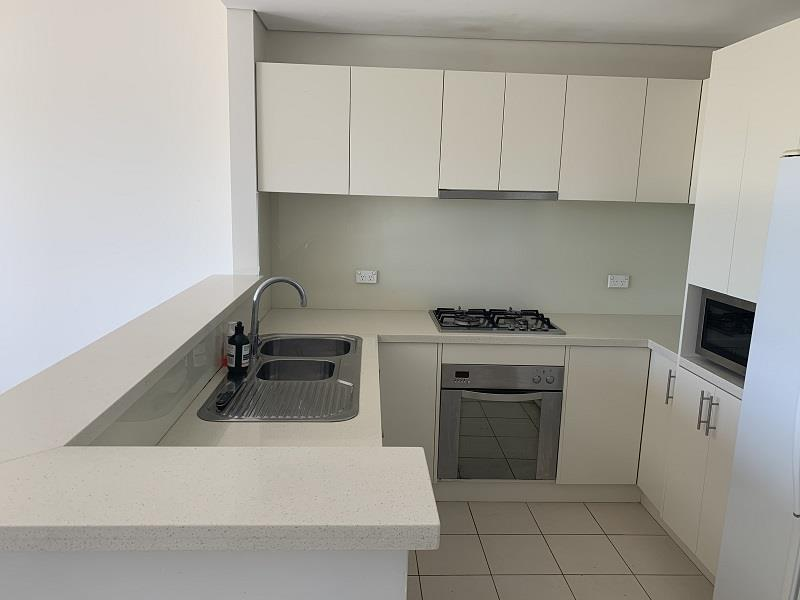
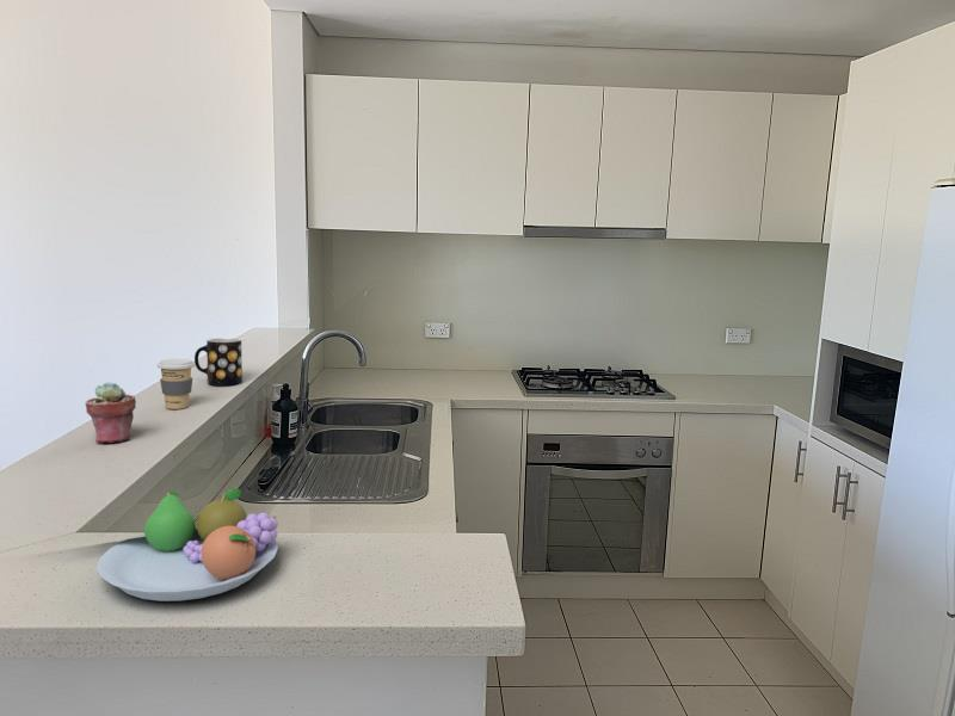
+ potted succulent [85,381,137,444]
+ fruit bowl [96,487,279,603]
+ mug [193,337,244,387]
+ coffee cup [156,358,196,411]
